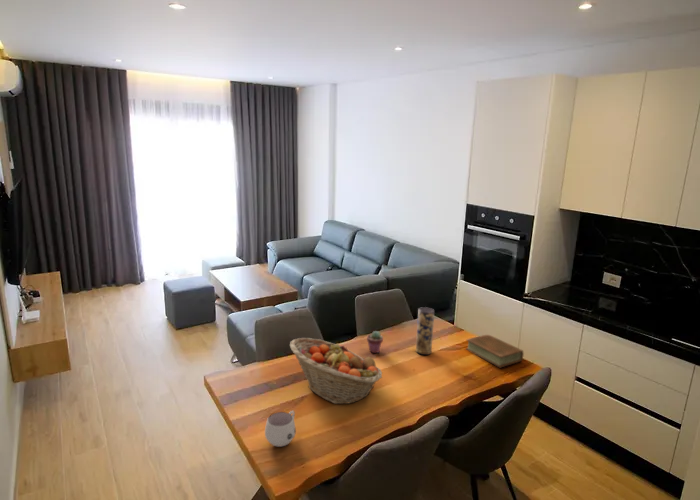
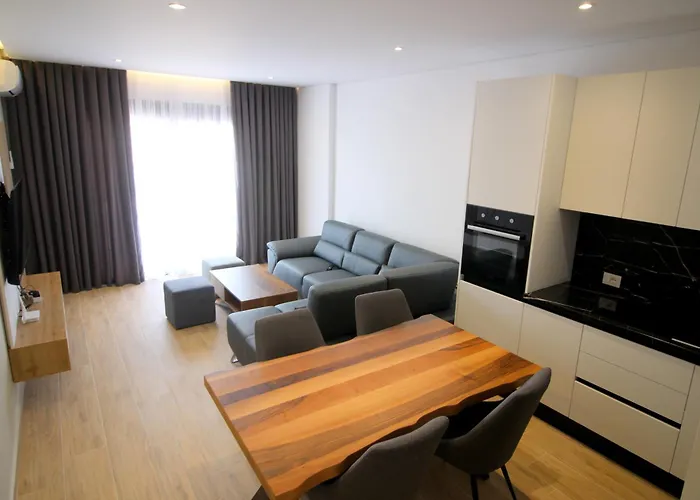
- mug [264,410,297,448]
- potted succulent [366,330,384,354]
- book [465,333,525,368]
- fruit basket [289,337,383,405]
- vase [415,306,435,356]
